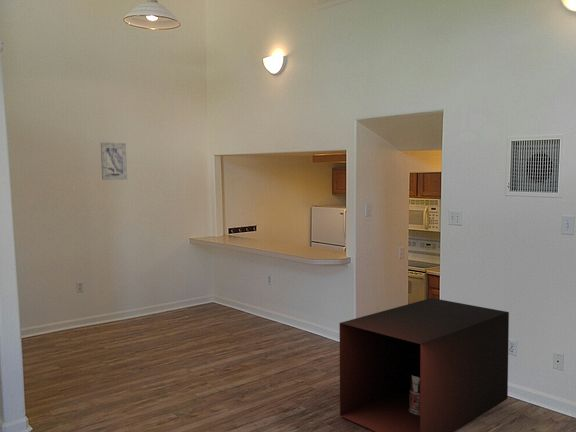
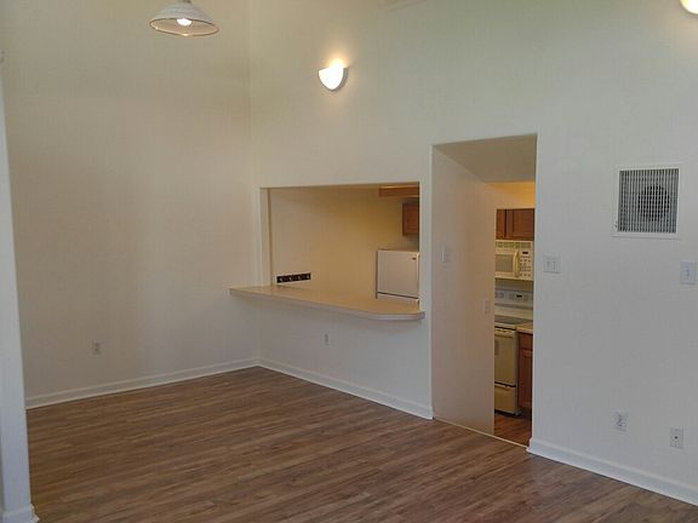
- wall art [100,141,128,181]
- storage cabinet [339,297,510,432]
